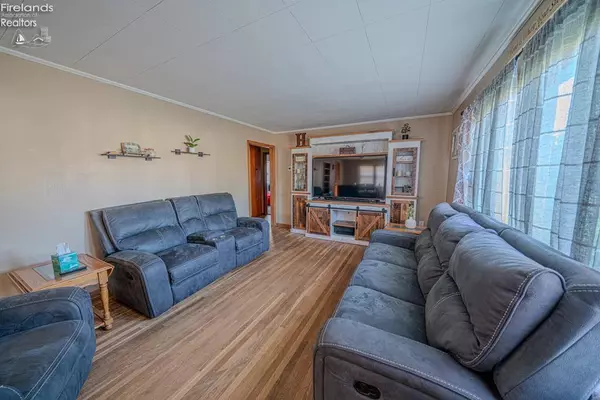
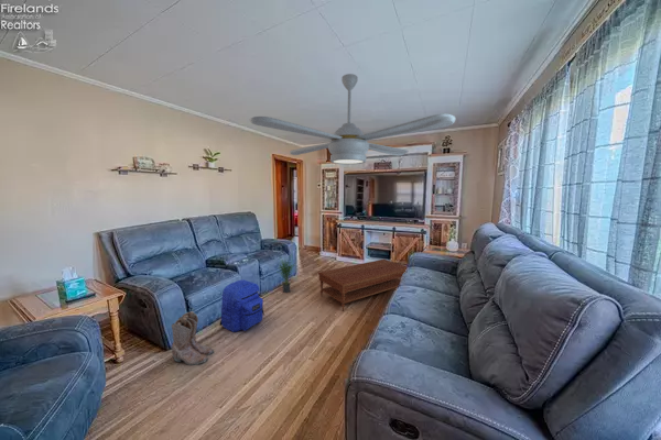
+ backpack [218,278,266,333]
+ coffee table [317,258,408,312]
+ boots [171,310,215,366]
+ ceiling fan [249,73,456,165]
+ potted plant [277,253,297,294]
